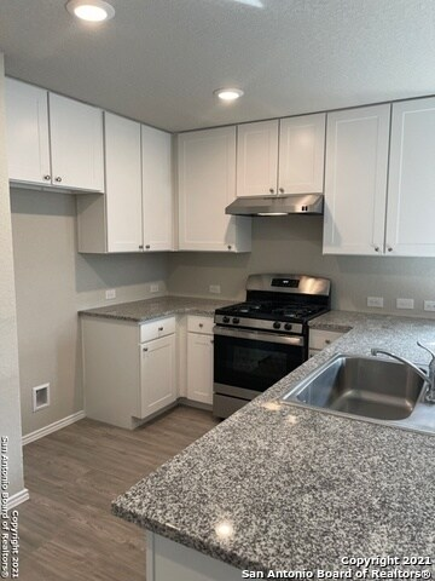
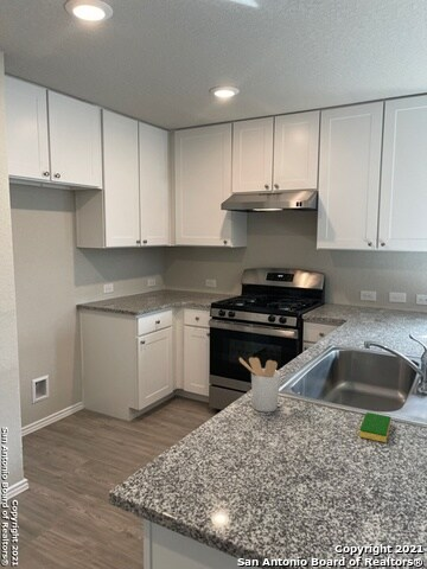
+ dish sponge [358,411,391,443]
+ utensil holder [238,357,281,414]
